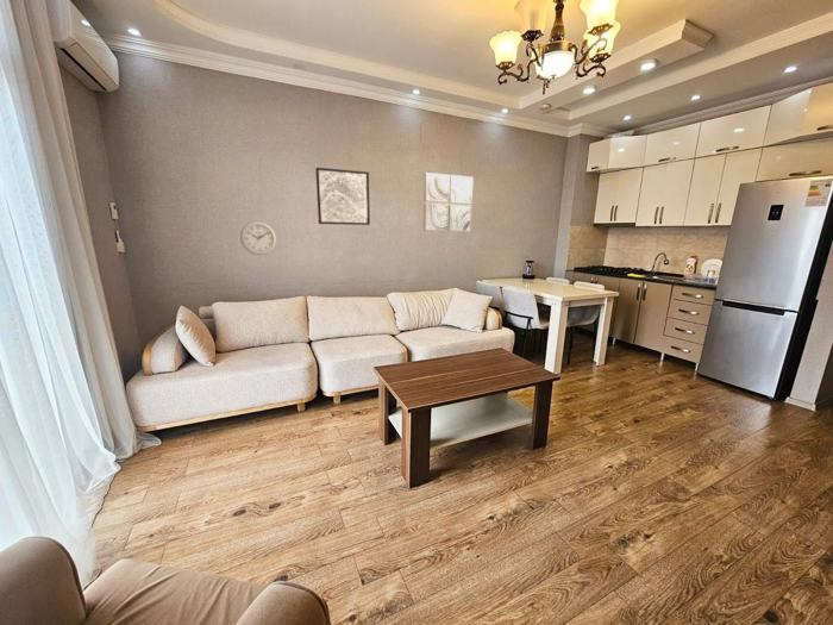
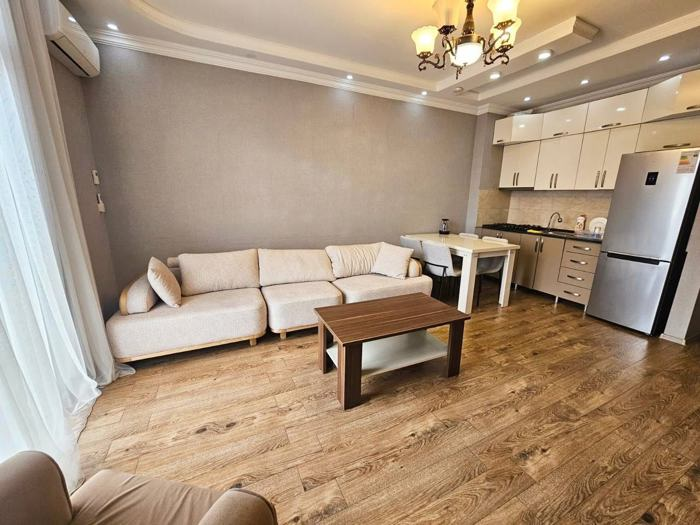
- wall clock [239,220,277,256]
- wall art [314,167,371,226]
- wall art [422,171,475,232]
